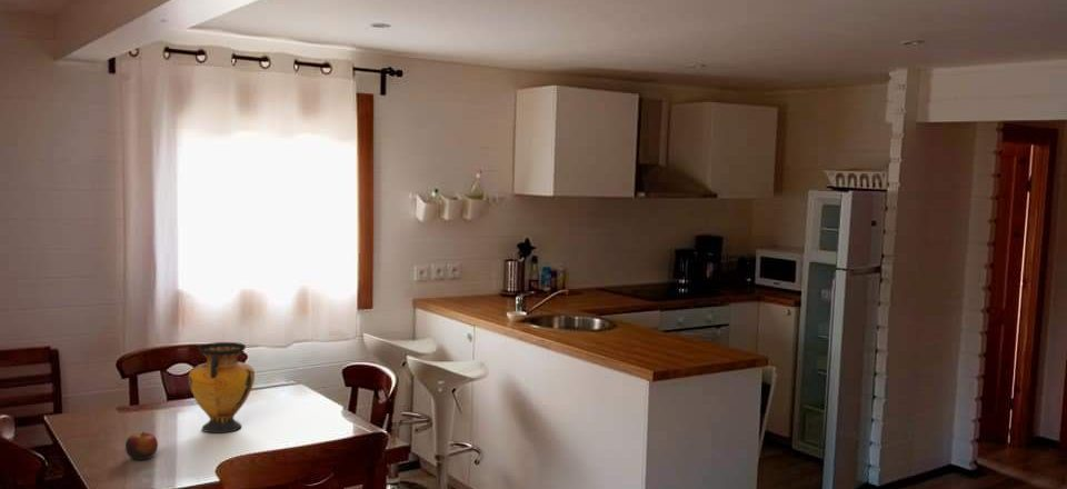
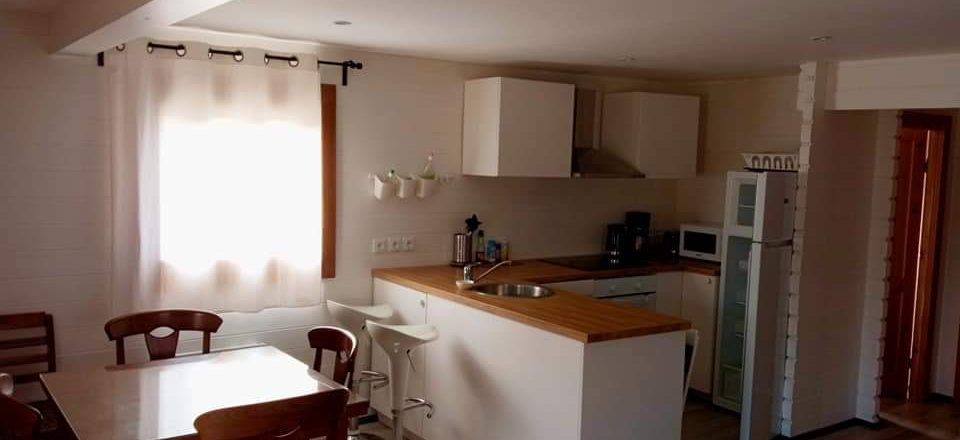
- vase [188,341,256,433]
- apple [124,431,159,461]
